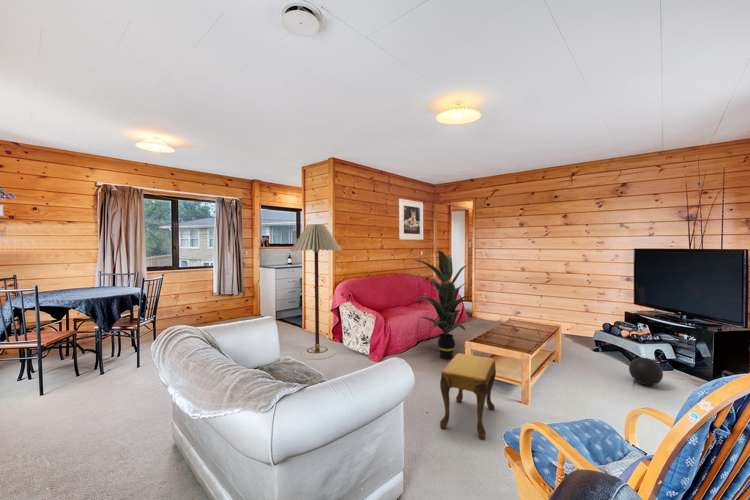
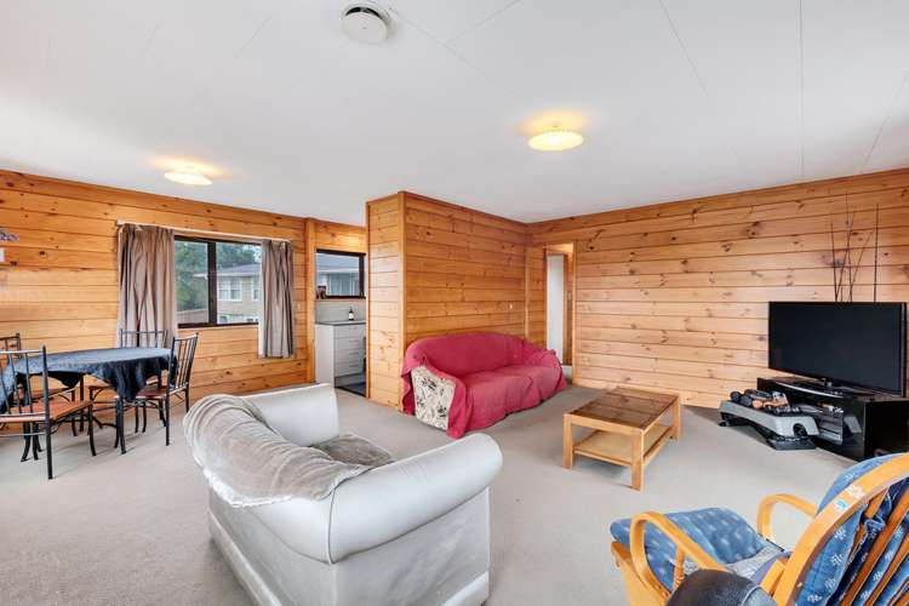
- ball [628,356,664,386]
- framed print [398,198,424,241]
- floor lamp [289,223,343,361]
- footstool [439,352,497,441]
- indoor plant [413,249,476,360]
